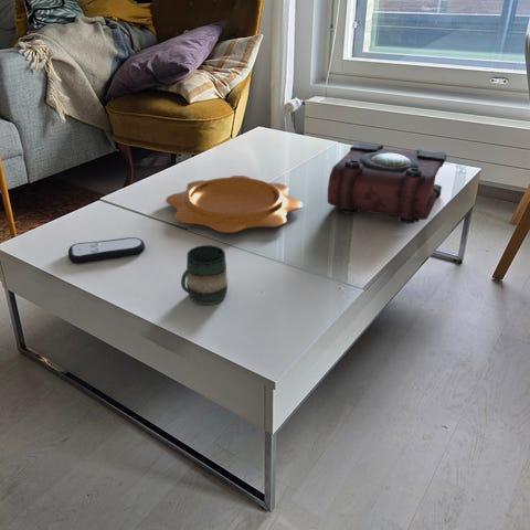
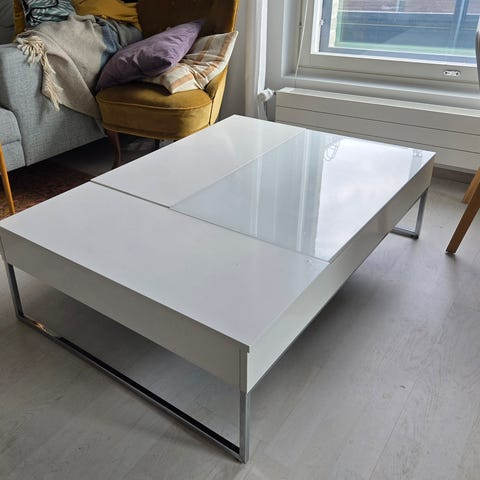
- mug [180,244,229,306]
- remote control [67,236,146,265]
- decorative bowl [165,174,304,234]
- book [327,140,447,224]
